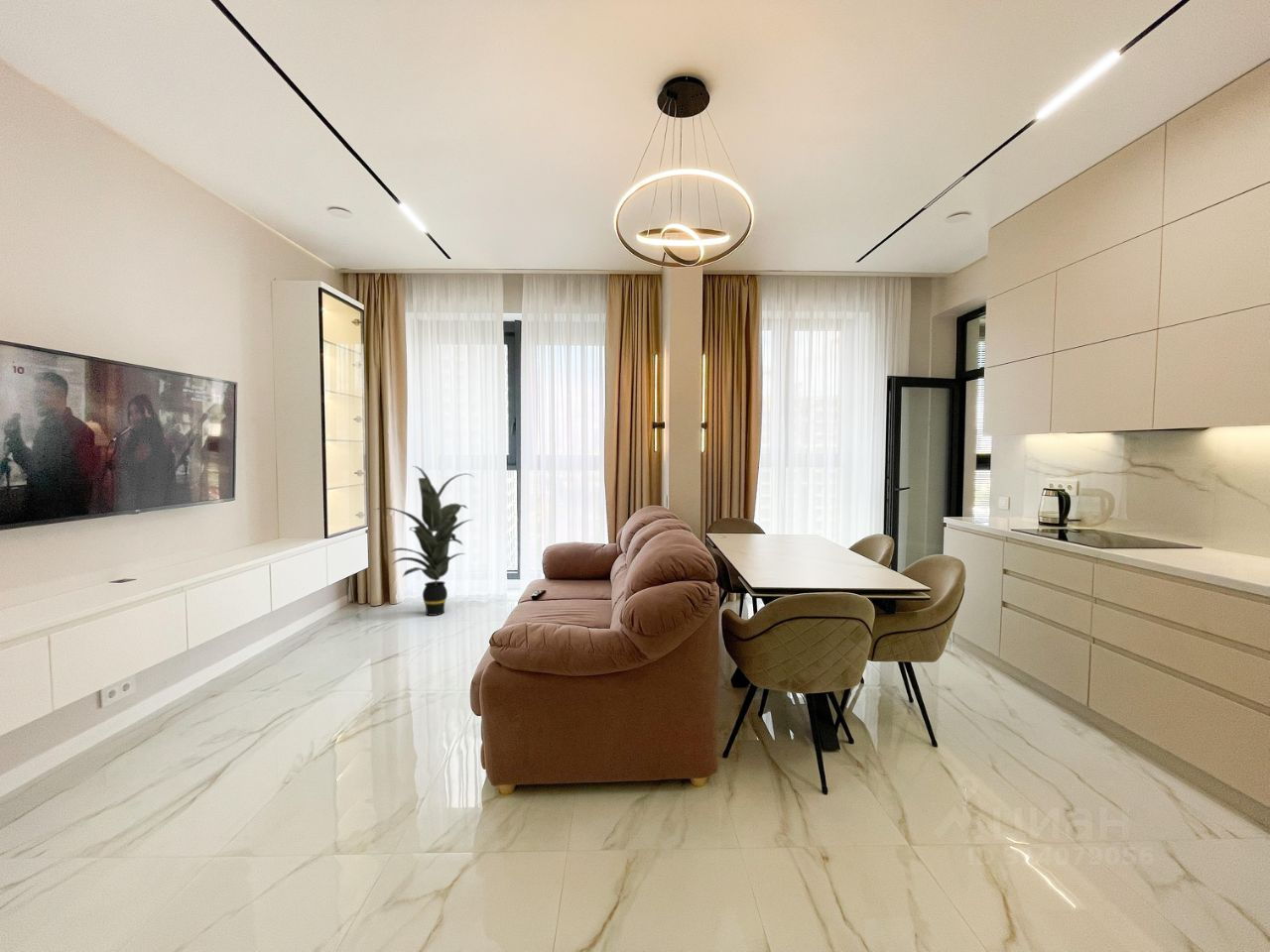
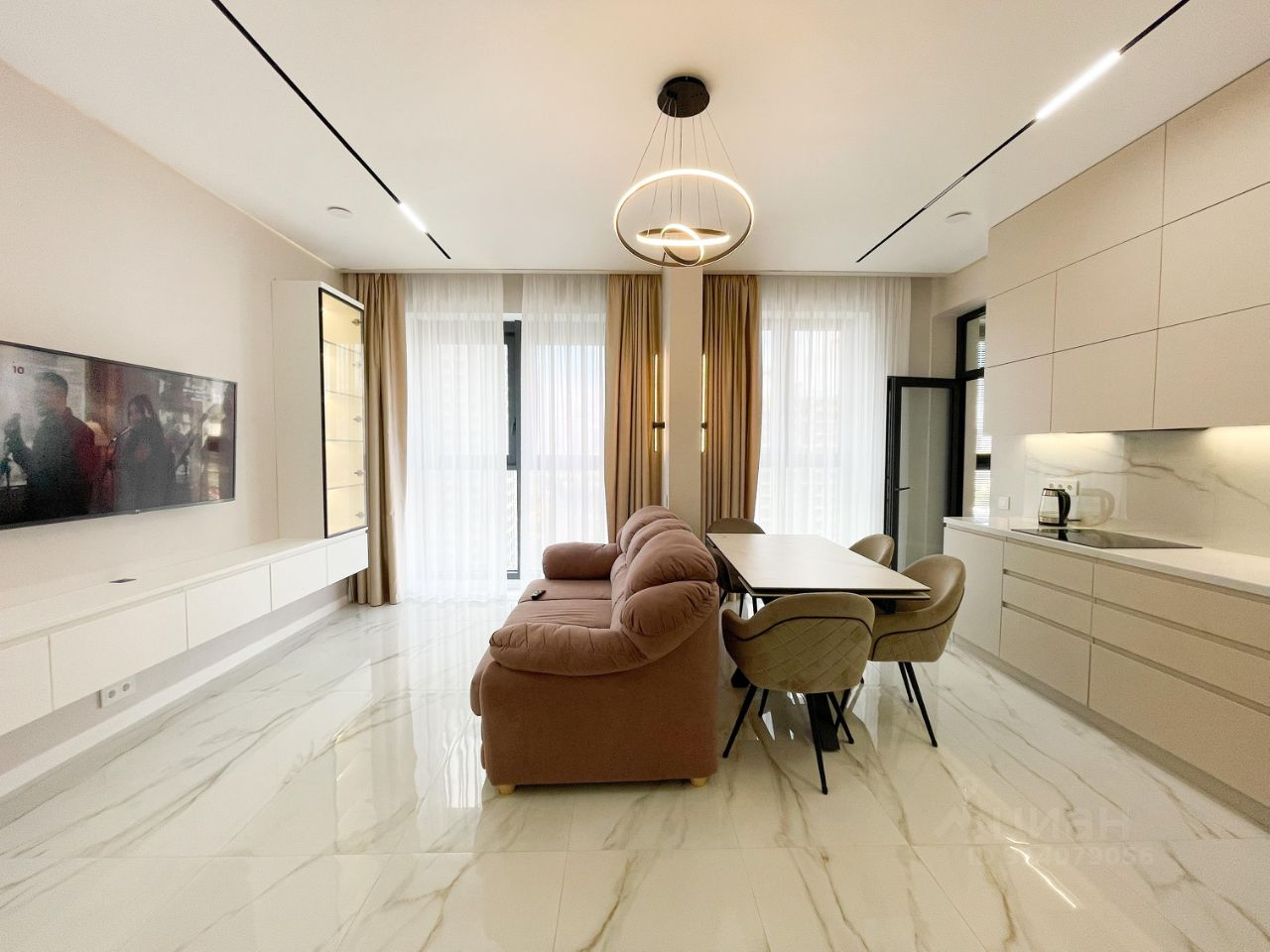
- indoor plant [374,465,474,617]
